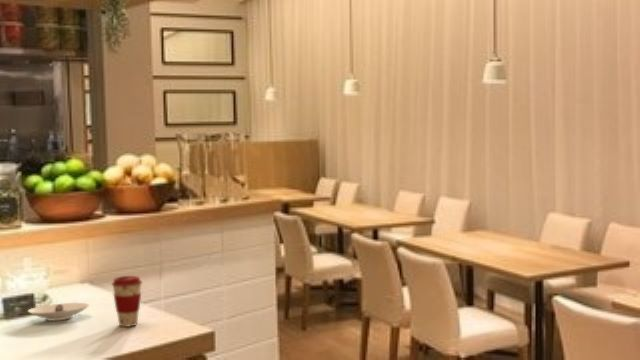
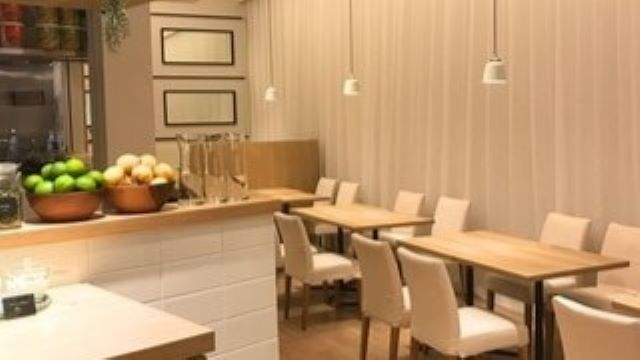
- saucer [27,302,90,322]
- coffee cup [111,275,143,328]
